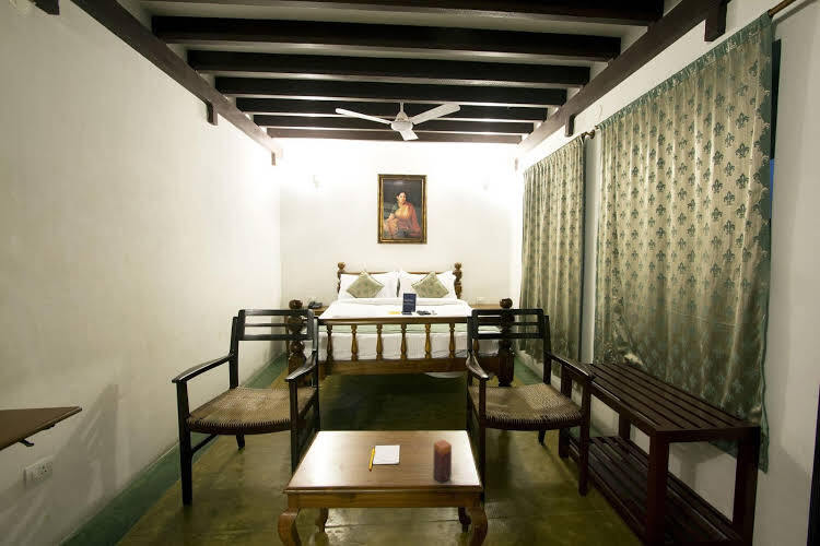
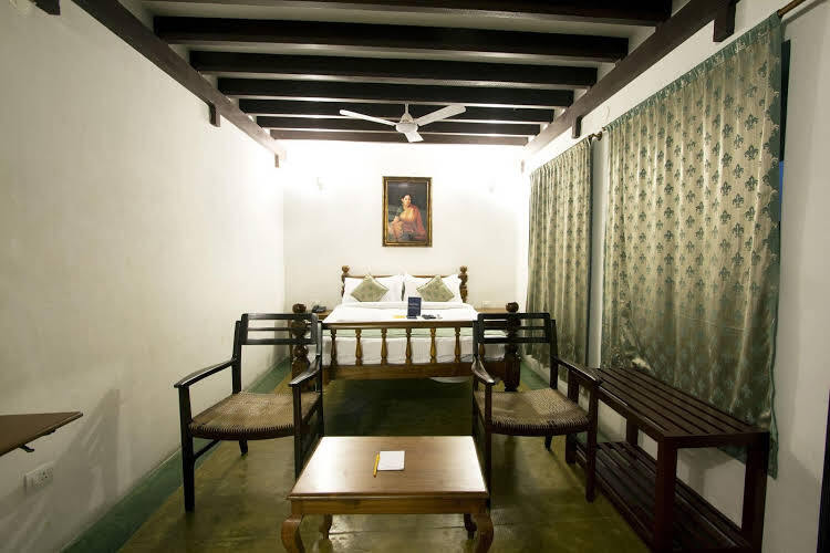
- candle [432,439,453,485]
